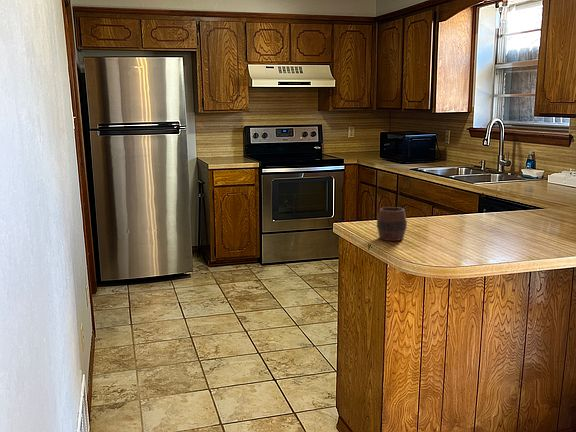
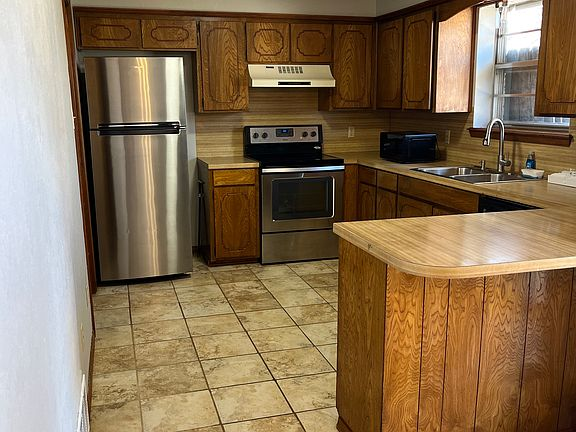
- cup [376,206,408,242]
